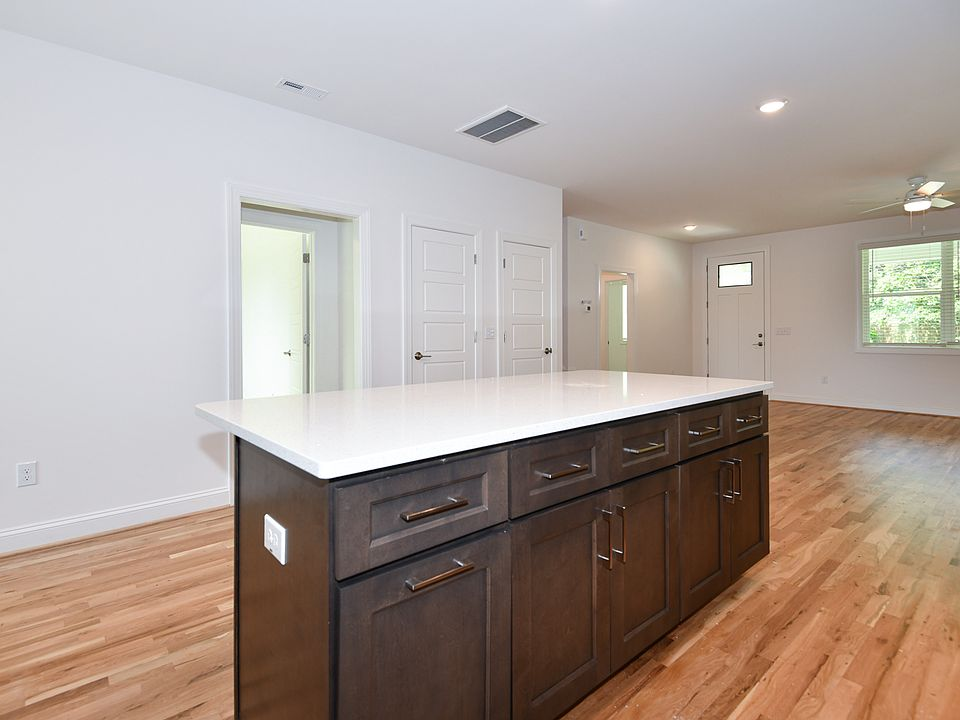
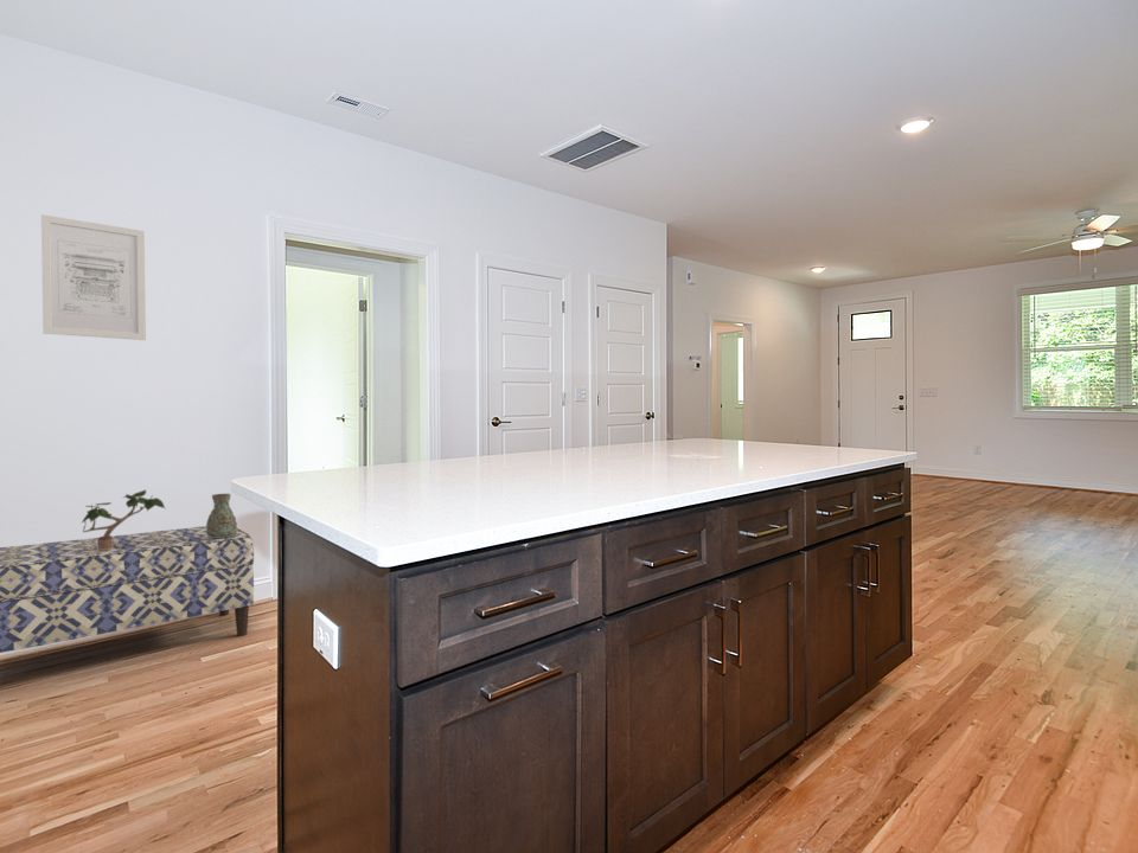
+ bench [0,525,255,654]
+ decorative vase [205,493,238,538]
+ potted plant [79,488,166,550]
+ wall art [40,213,147,341]
